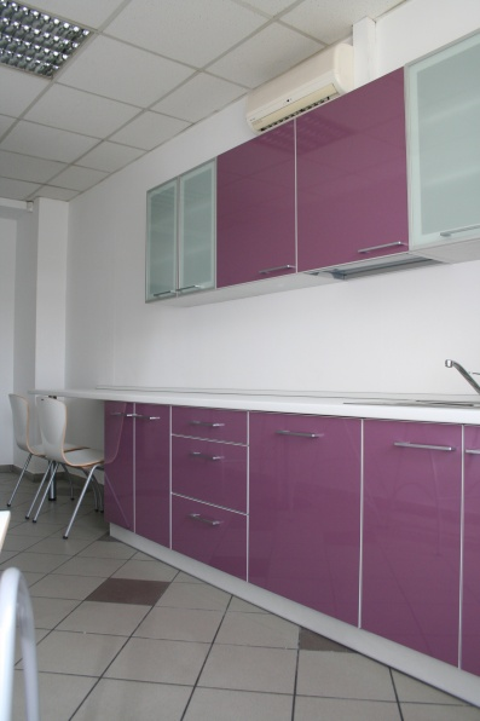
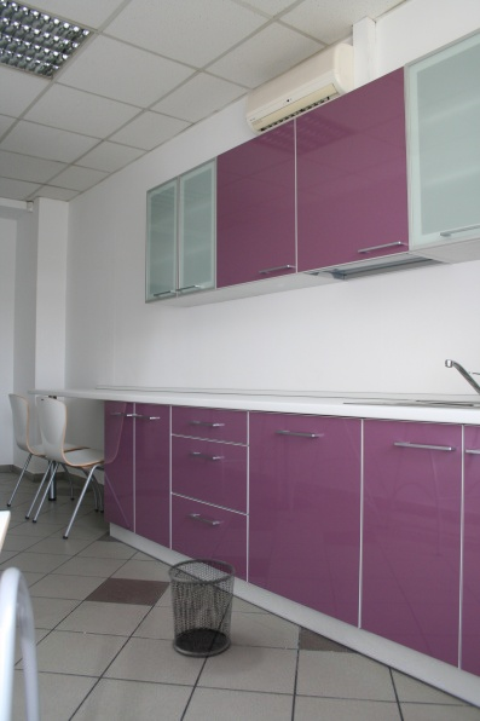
+ waste bin [167,558,237,657]
